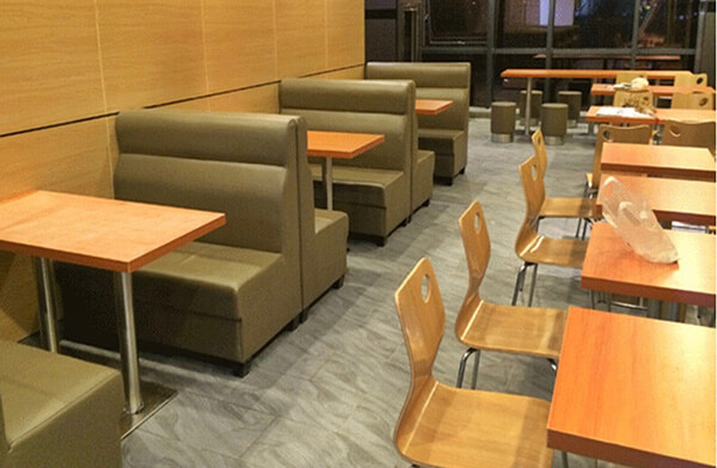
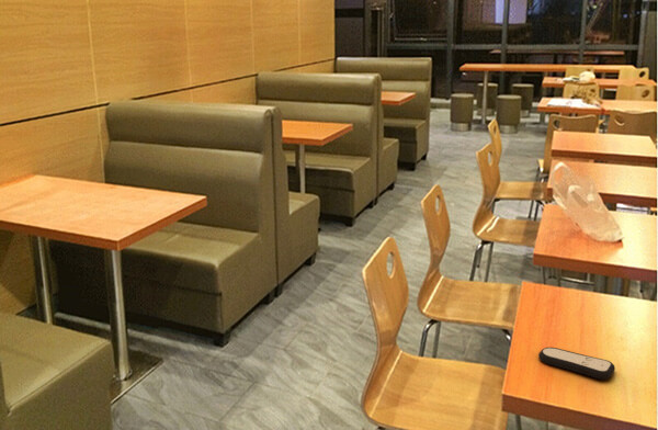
+ remote control [537,347,616,381]
